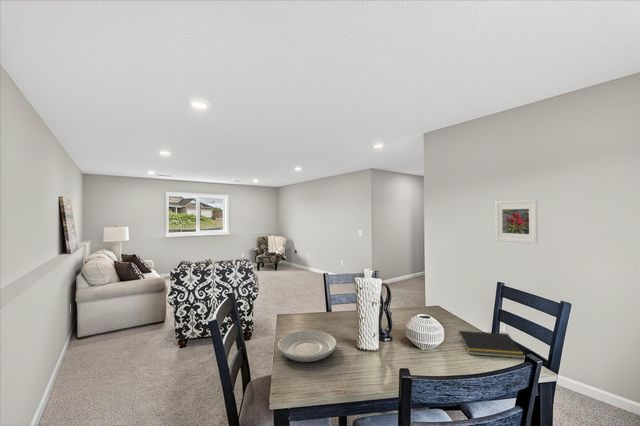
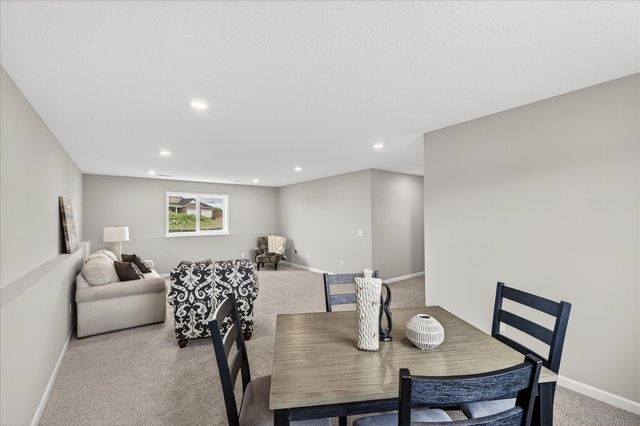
- plate [277,330,338,363]
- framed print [494,199,539,245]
- notepad [457,330,526,359]
